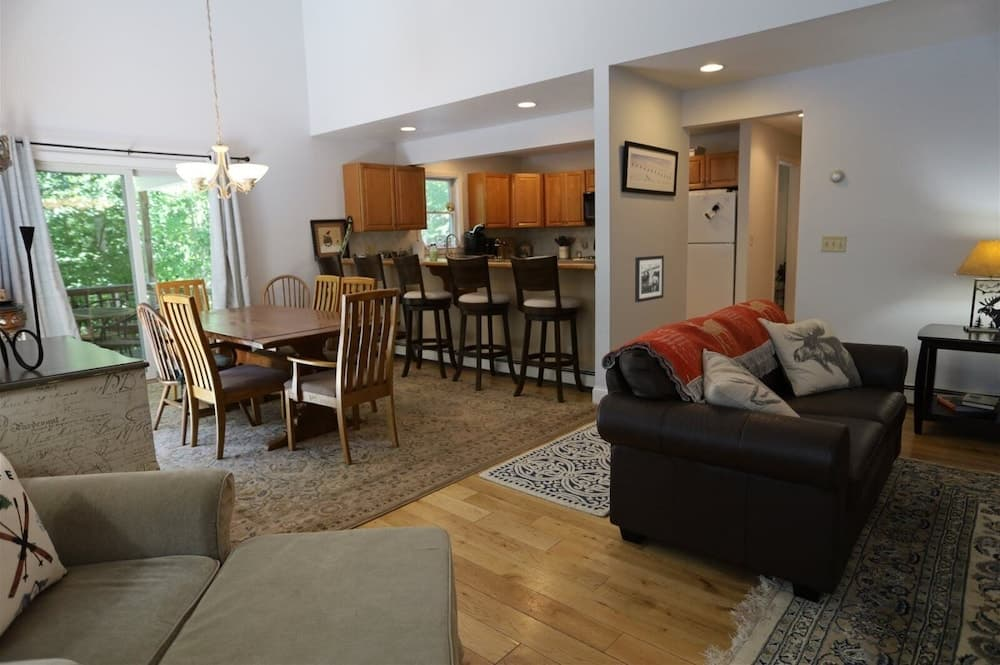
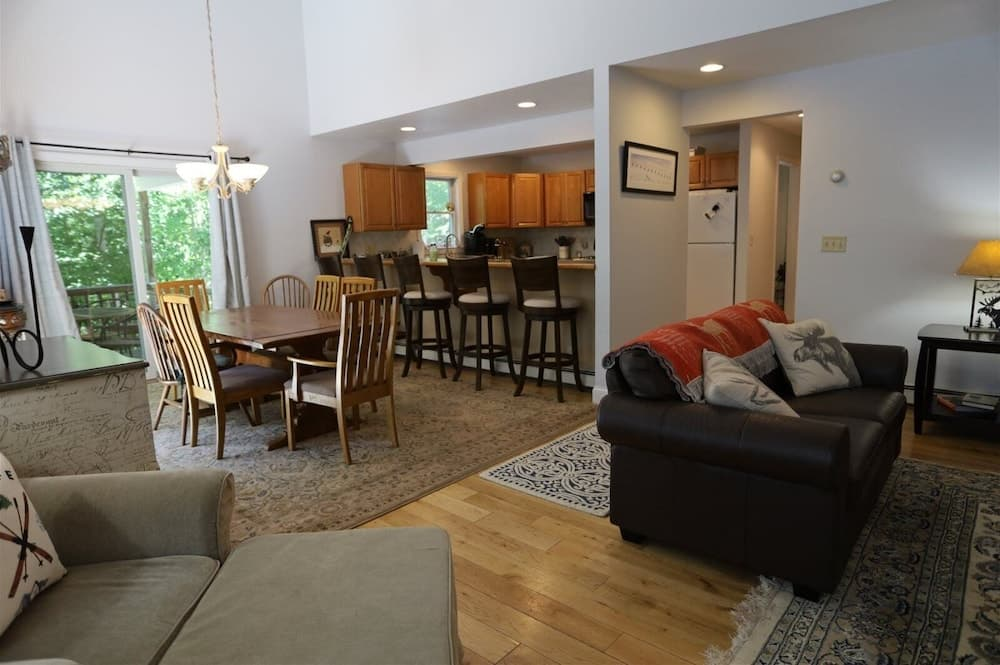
- picture frame [634,255,665,303]
